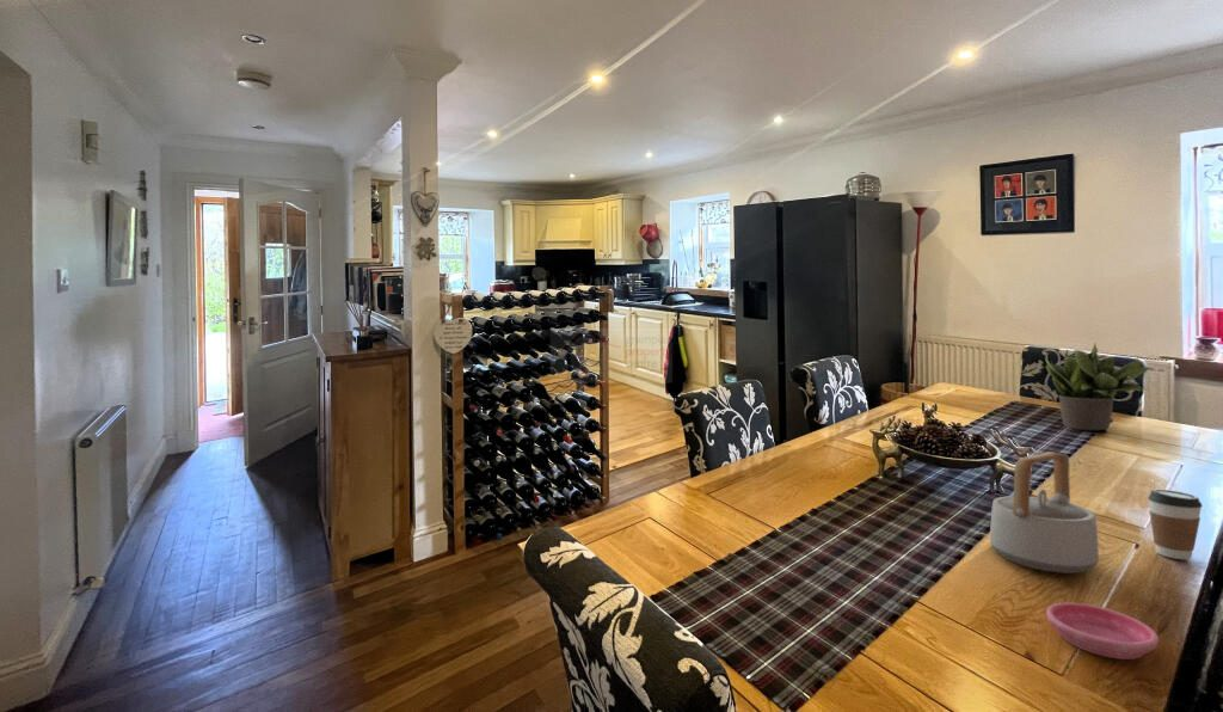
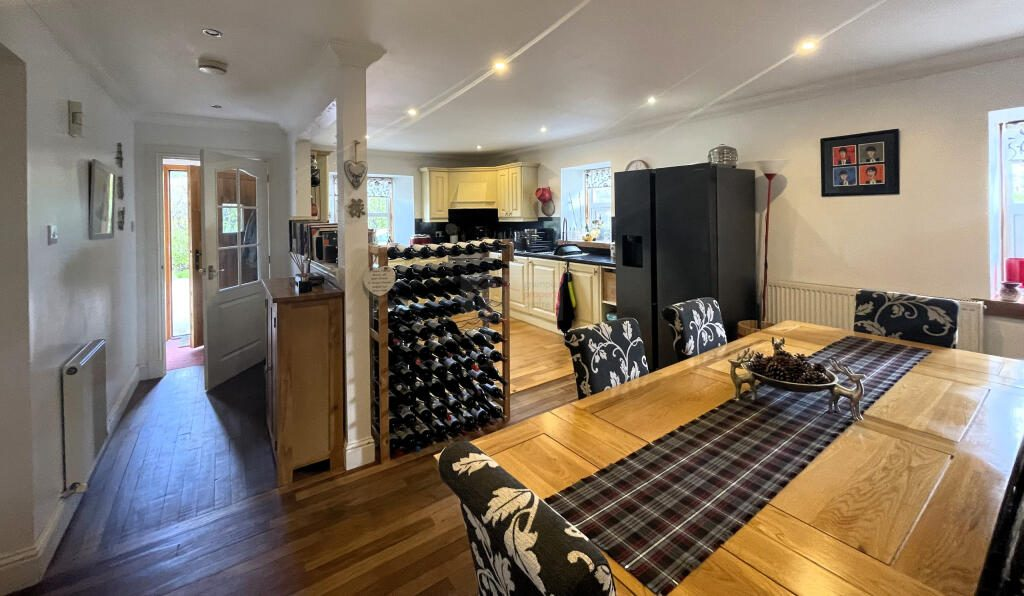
- coffee cup [1147,489,1204,560]
- teapot [989,450,1100,575]
- potted plant [1044,342,1154,431]
- saucer [1045,601,1160,661]
